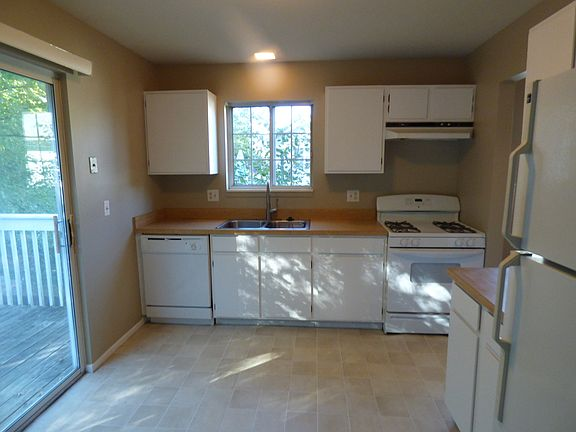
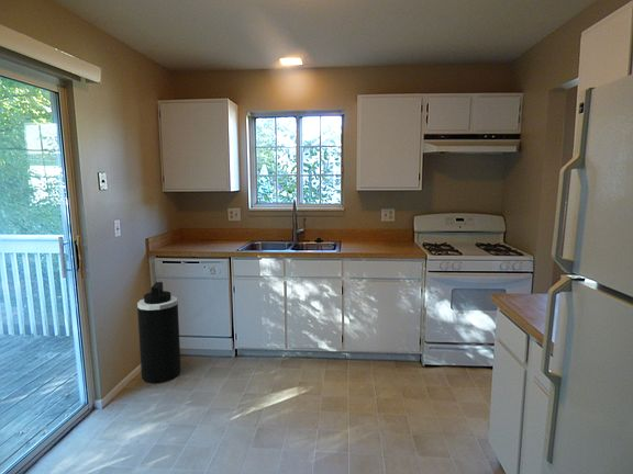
+ trash can [136,281,182,384]
